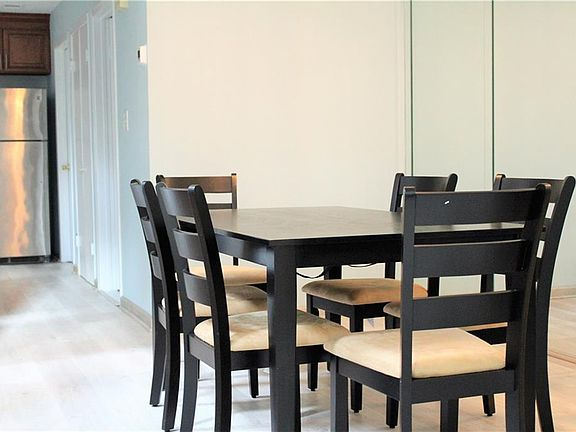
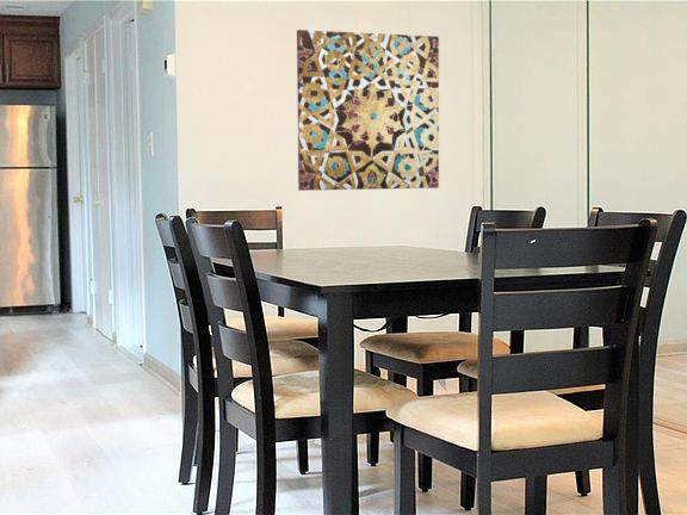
+ wall art [296,29,440,192]
